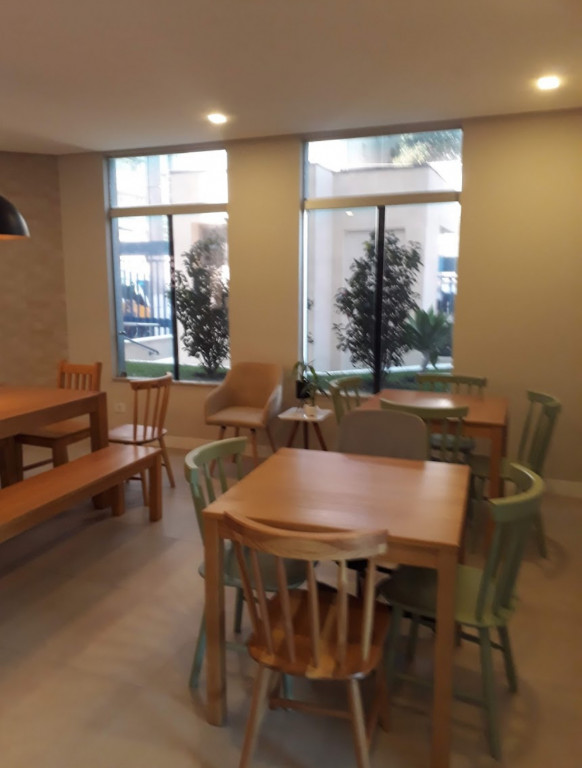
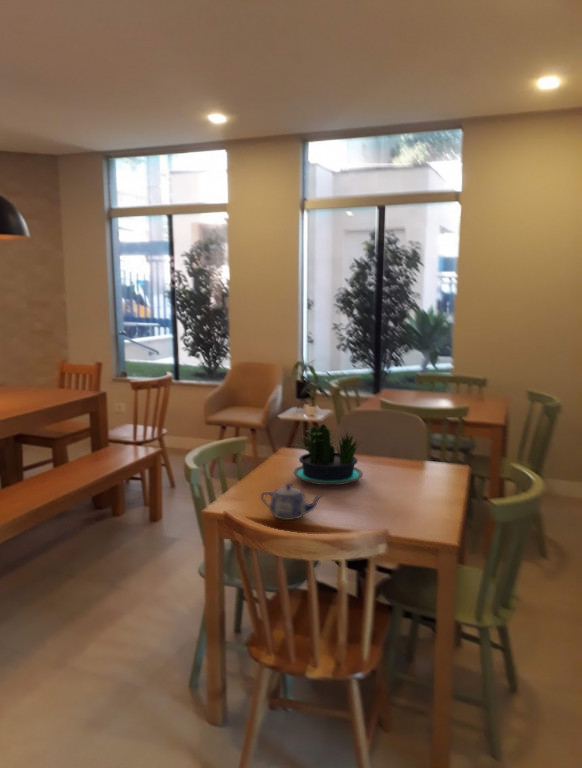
+ potted plant [291,423,364,486]
+ teapot [260,483,324,521]
